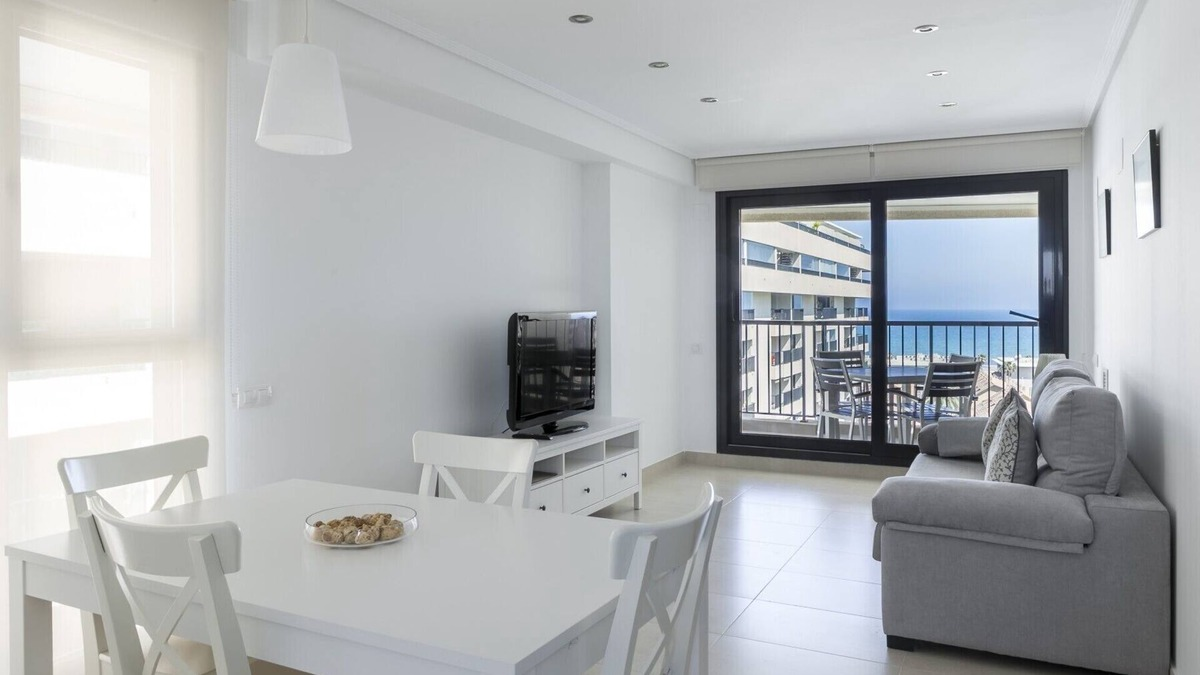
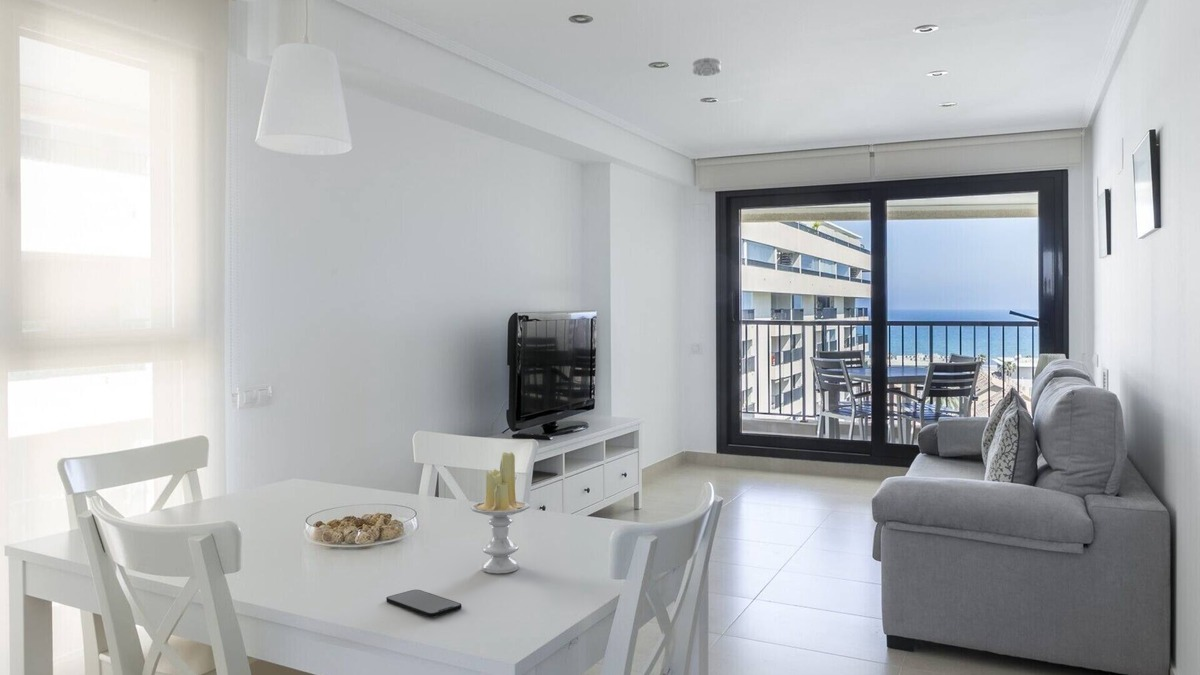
+ candle [469,451,531,574]
+ smartphone [385,589,462,618]
+ smoke detector [692,57,722,77]
